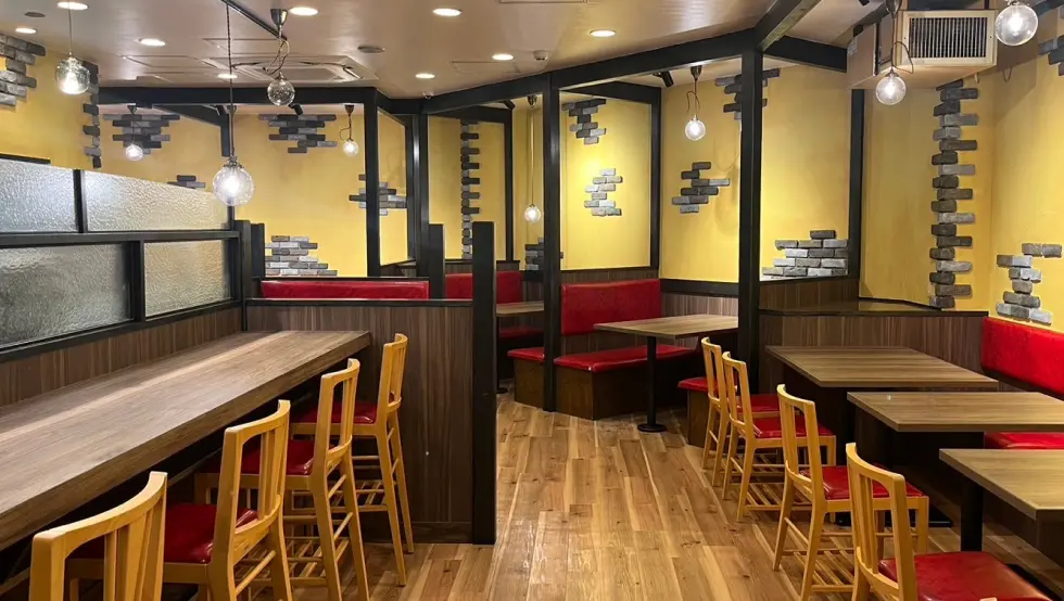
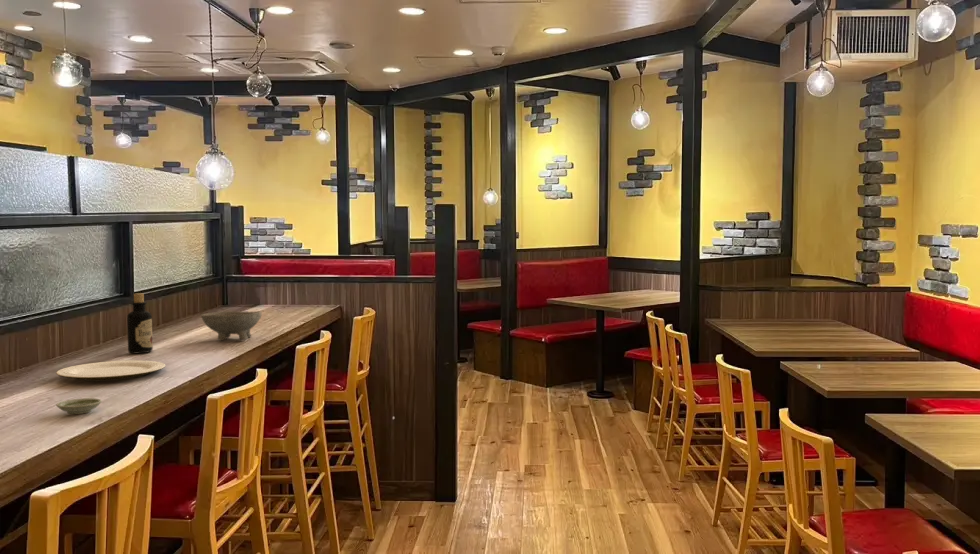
+ plate [55,359,166,381]
+ bottle [126,292,154,354]
+ saucer [55,397,103,415]
+ bowl [200,310,263,342]
